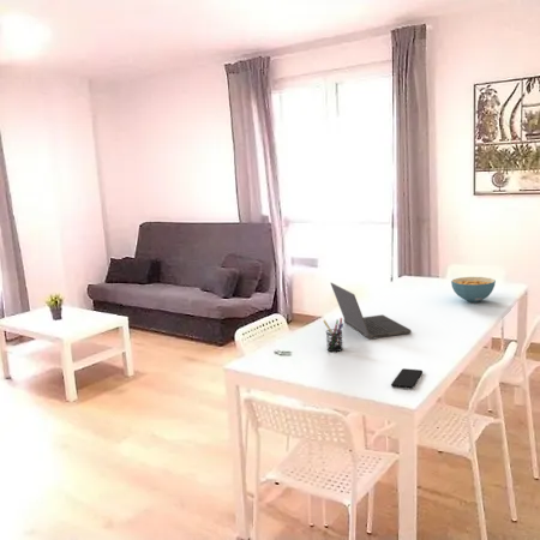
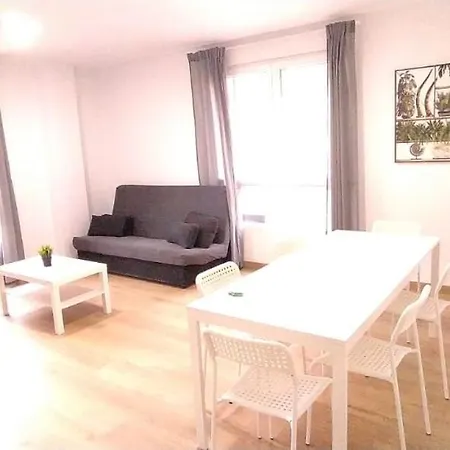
- smartphone [390,367,424,390]
- laptop computer [330,282,413,340]
- cereal bowl [450,276,497,304]
- pen holder [322,317,344,353]
